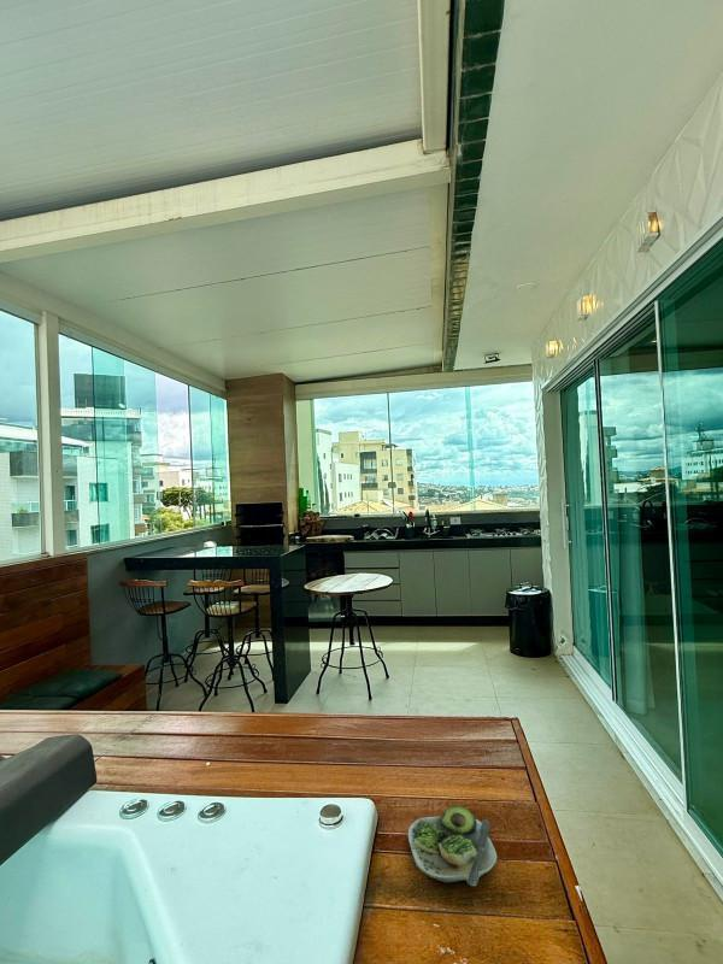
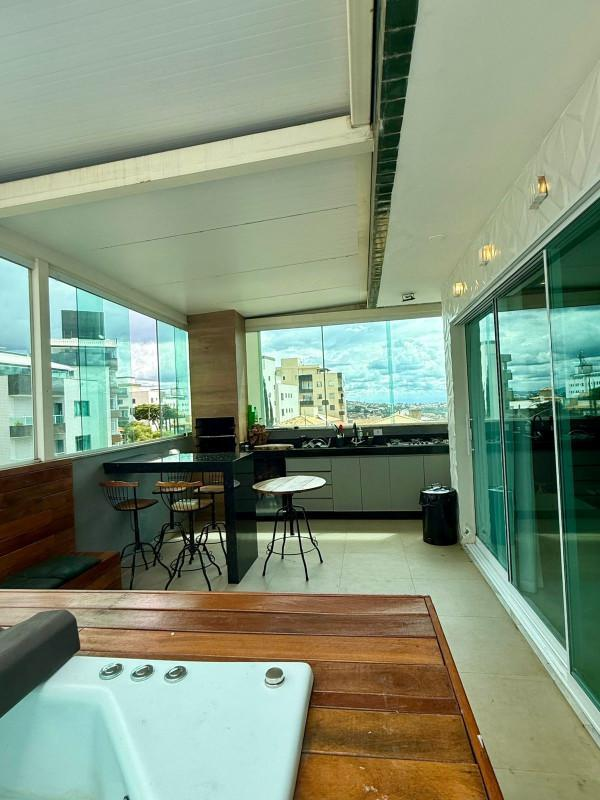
- salad plate [407,805,498,888]
